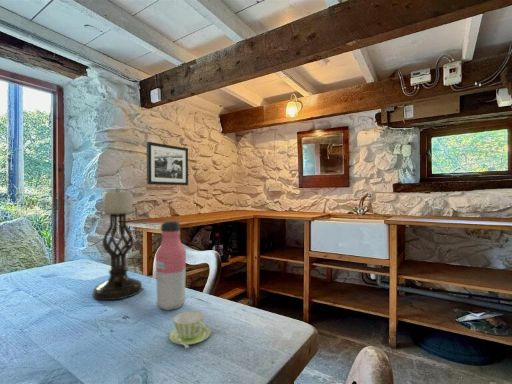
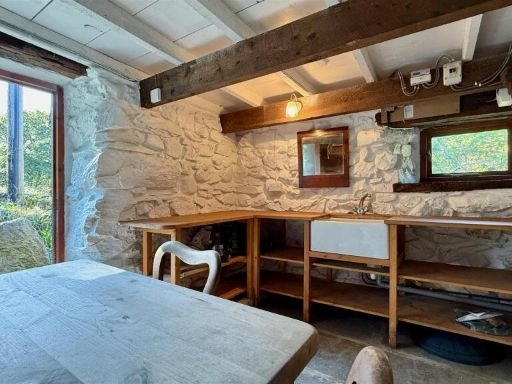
- candle holder [92,187,143,301]
- picture frame [146,141,189,186]
- cup [168,310,212,349]
- water bottle [155,220,187,312]
